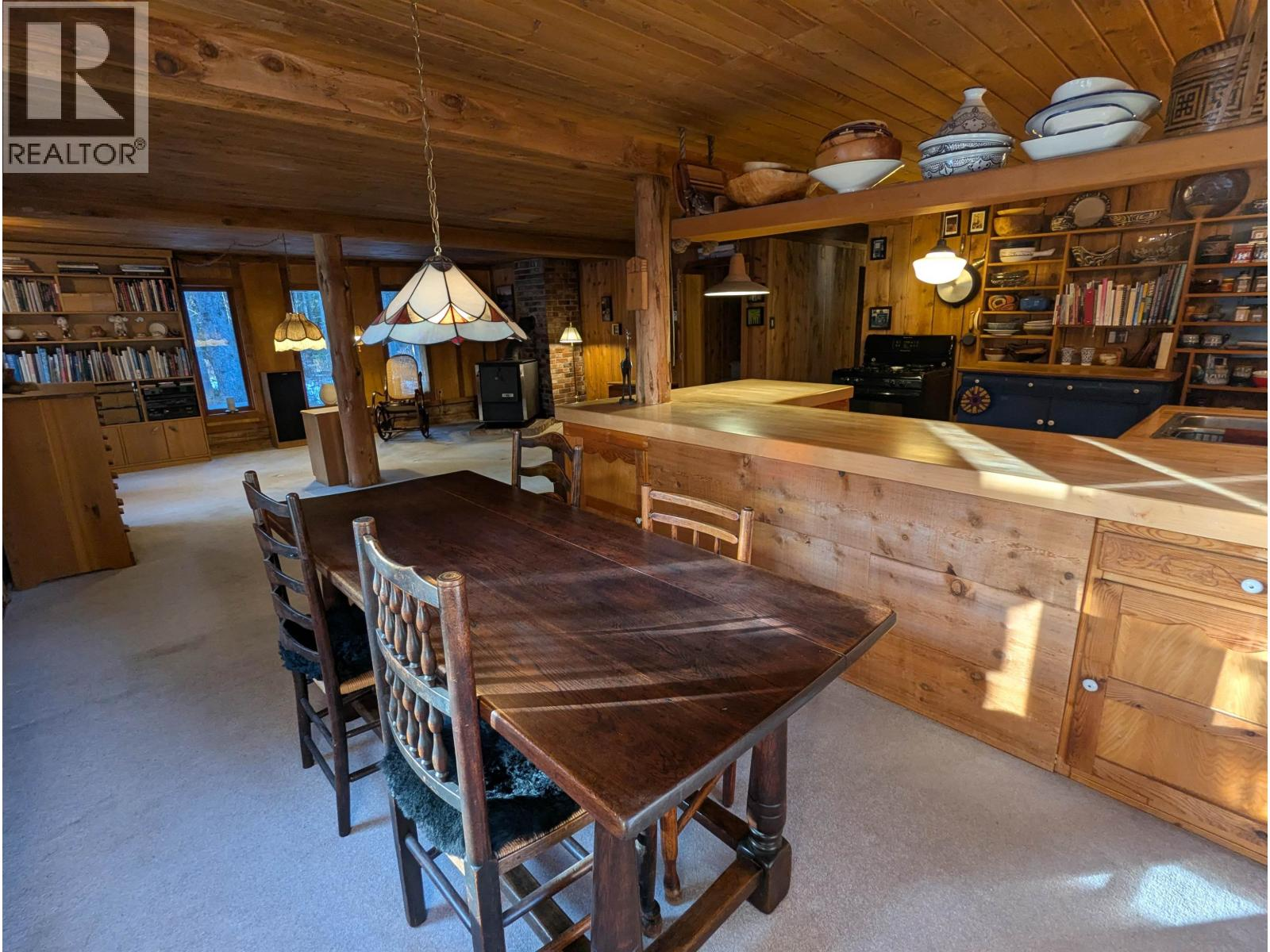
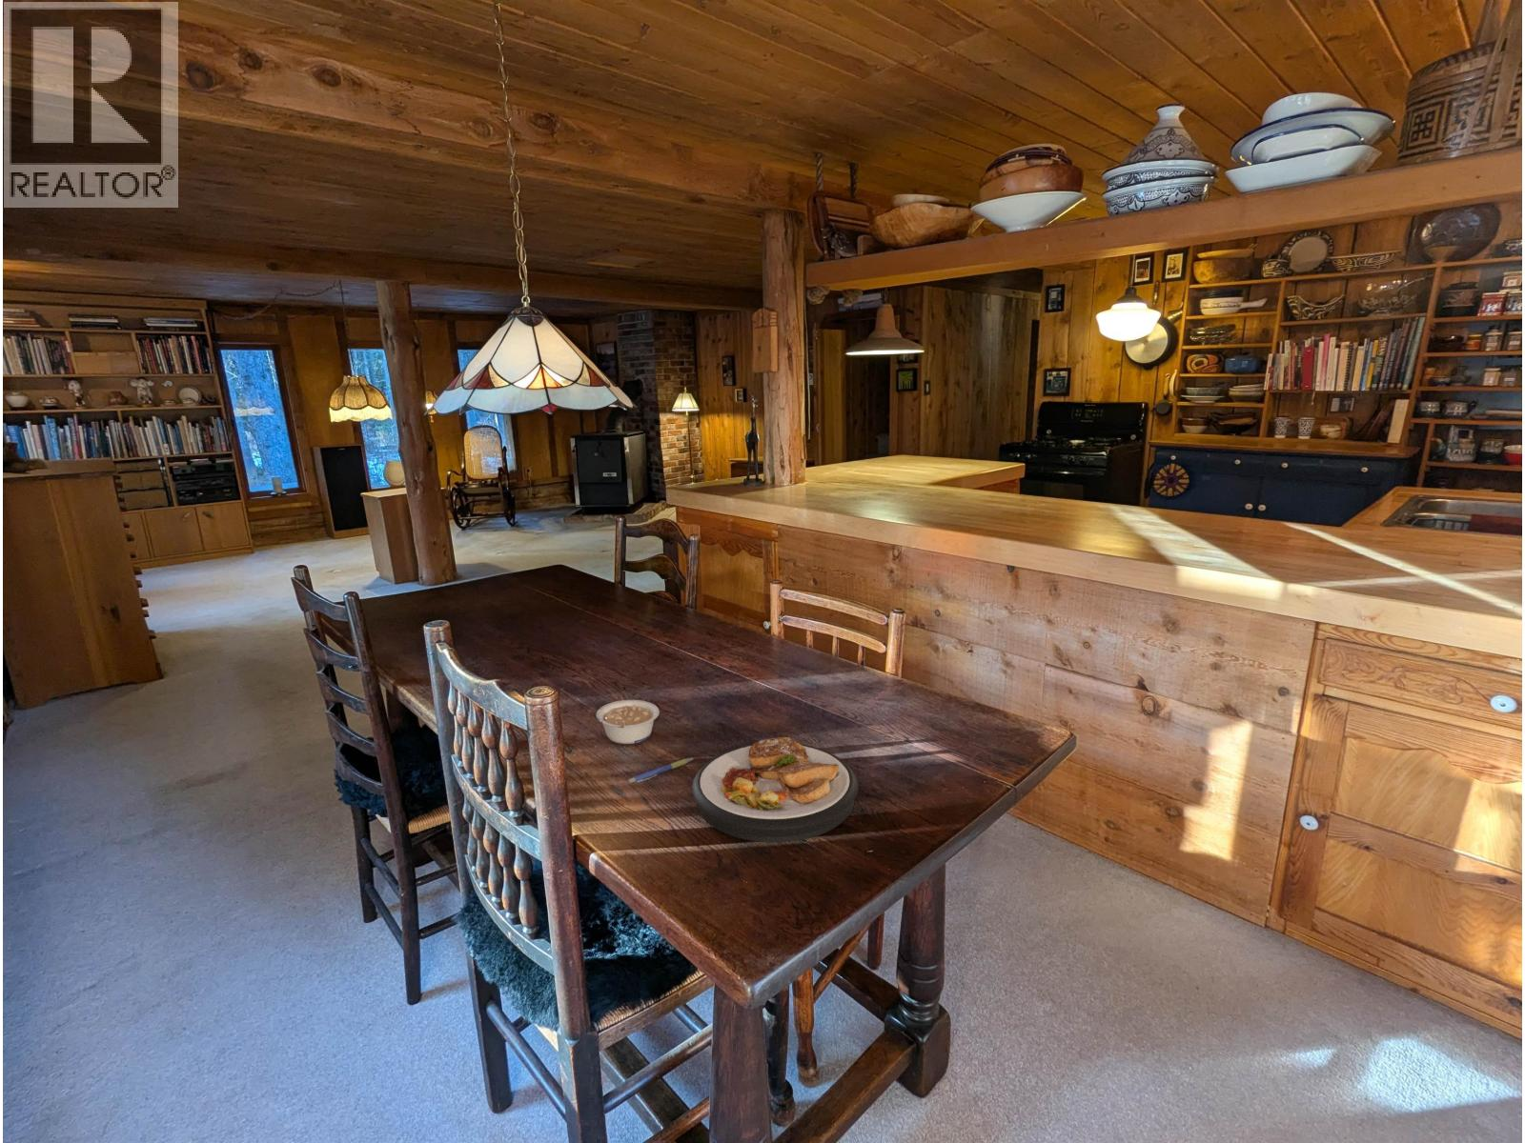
+ legume [596,699,660,744]
+ pen [627,756,695,784]
+ plate [690,736,860,843]
